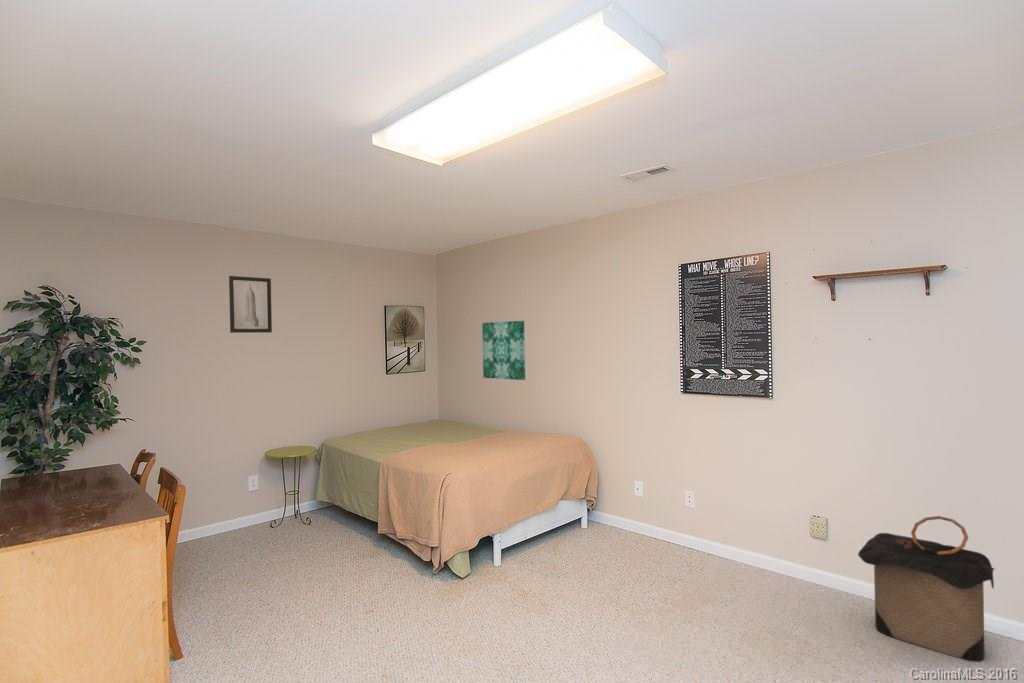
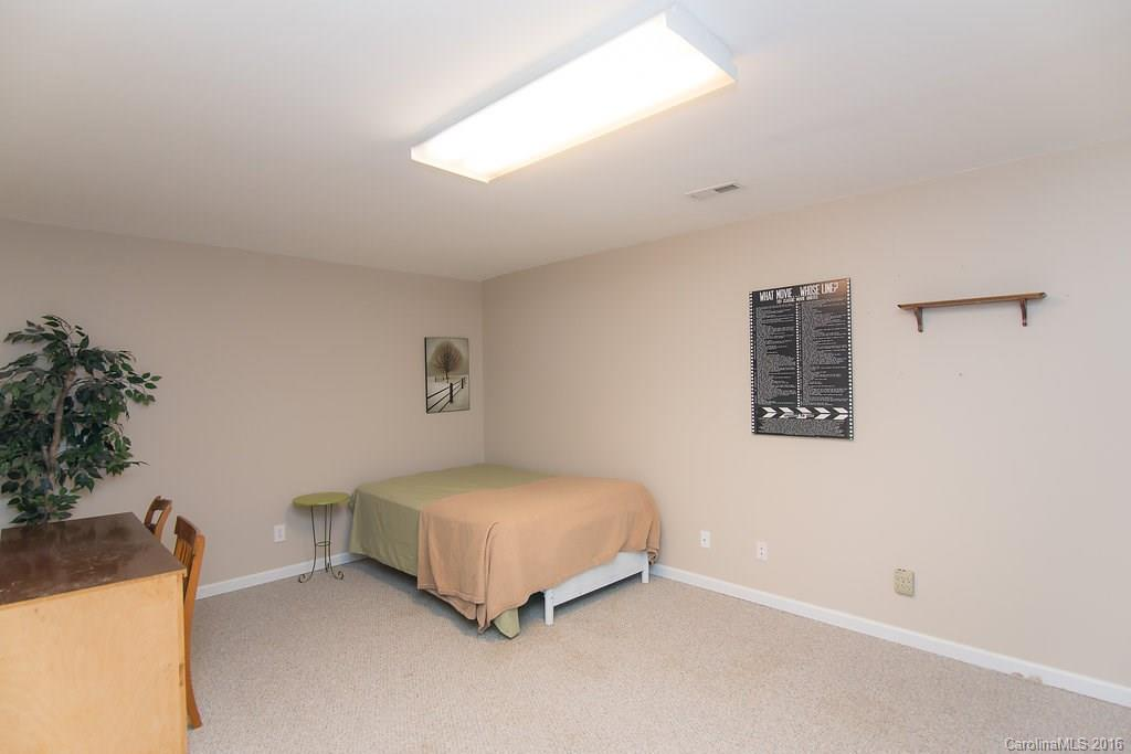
- wall art [481,320,526,381]
- wall art [228,275,273,334]
- laundry hamper [857,515,996,663]
